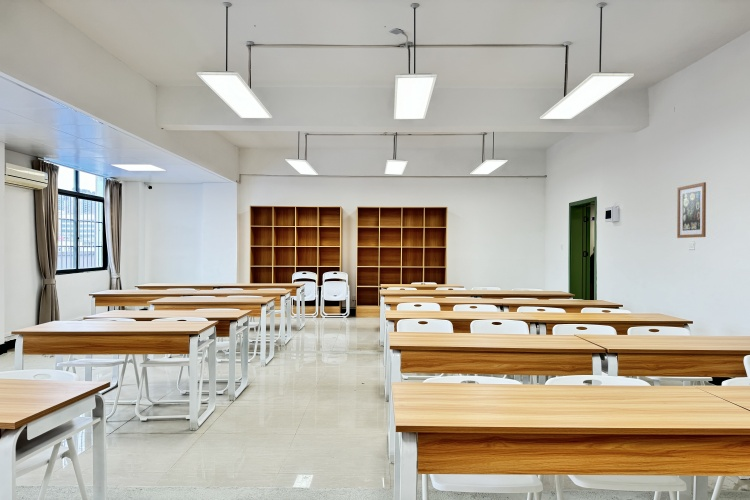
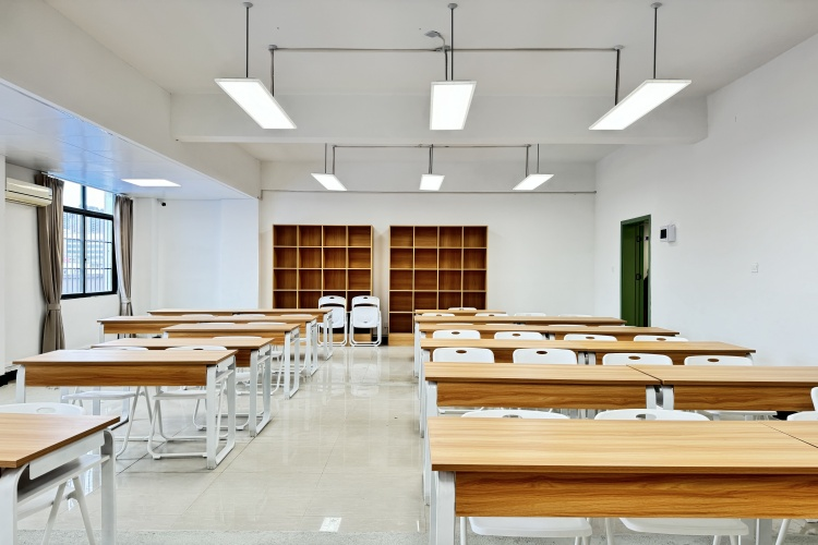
- wall art [676,181,707,239]
